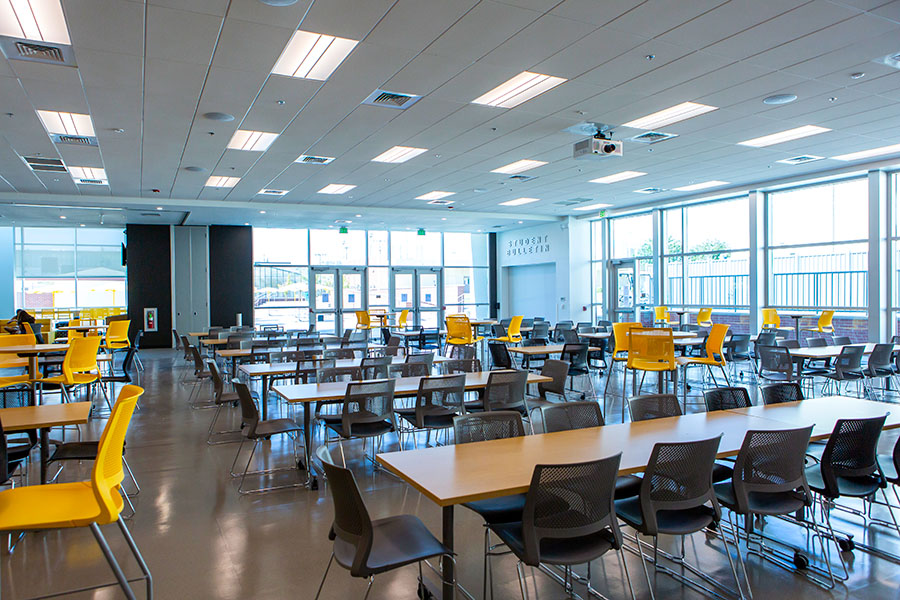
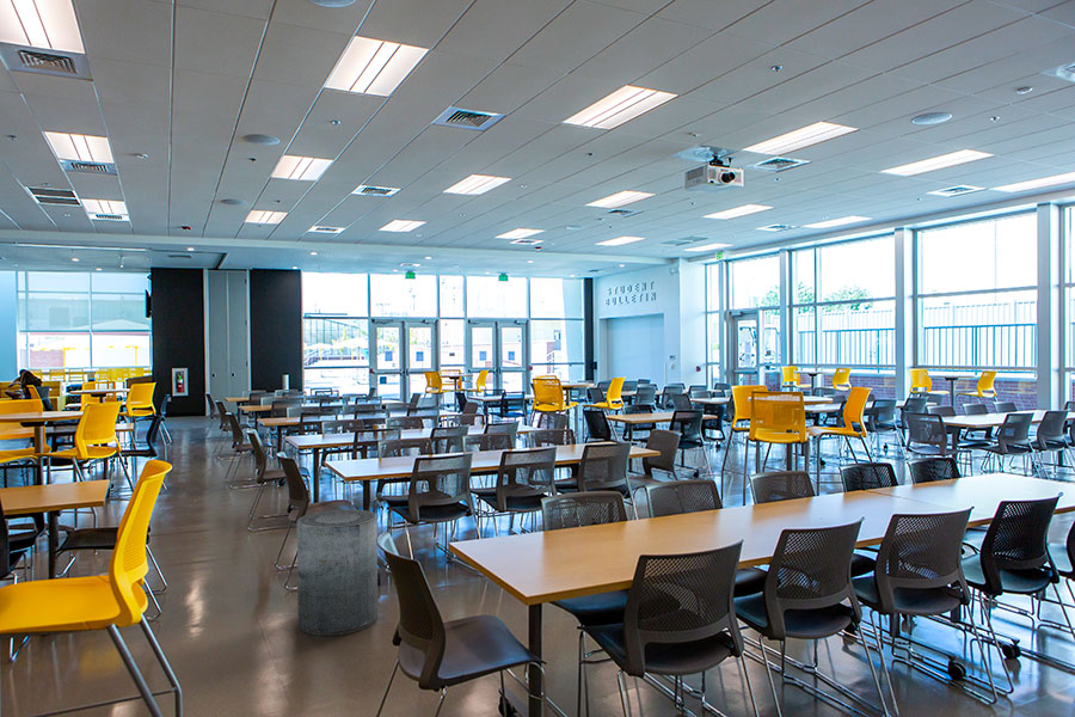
+ trash can [296,508,379,637]
